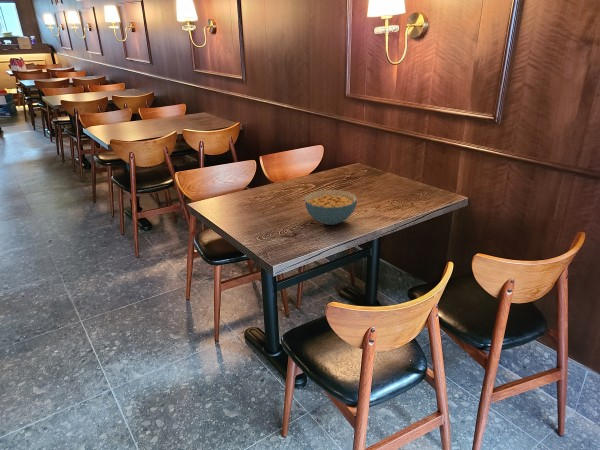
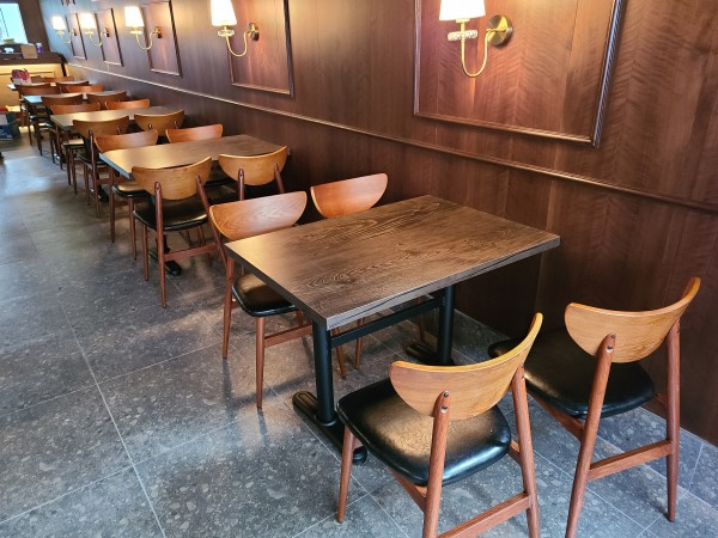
- cereal bowl [304,189,358,226]
